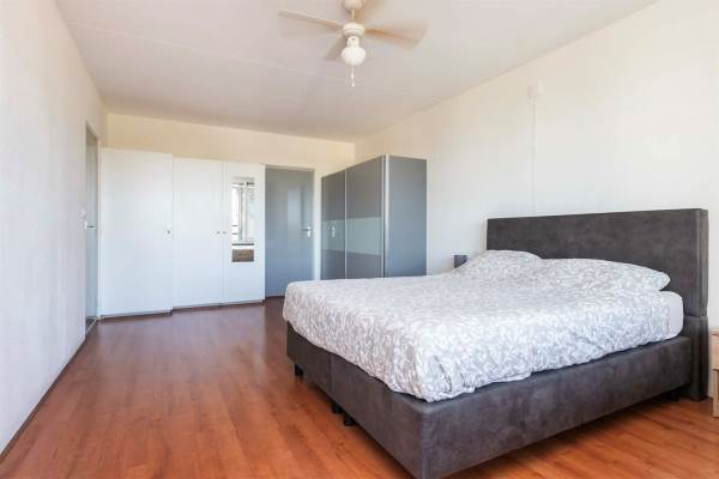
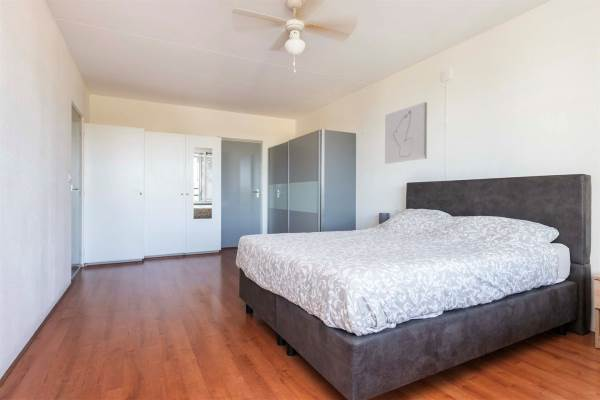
+ wall art [384,101,428,165]
